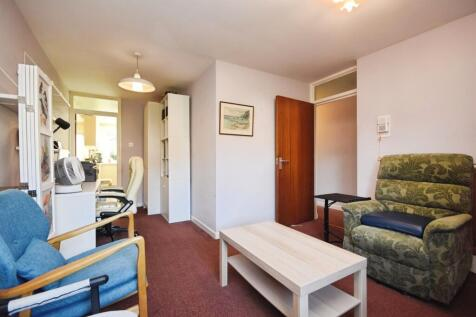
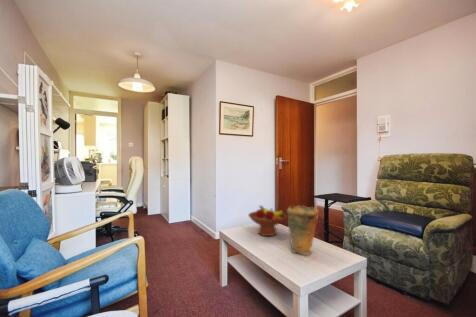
+ fruit bowl [247,204,288,237]
+ vase [286,204,320,256]
